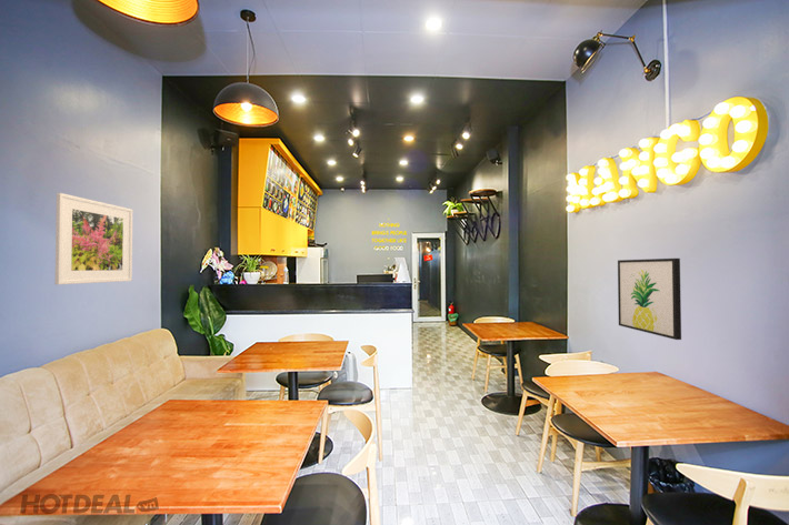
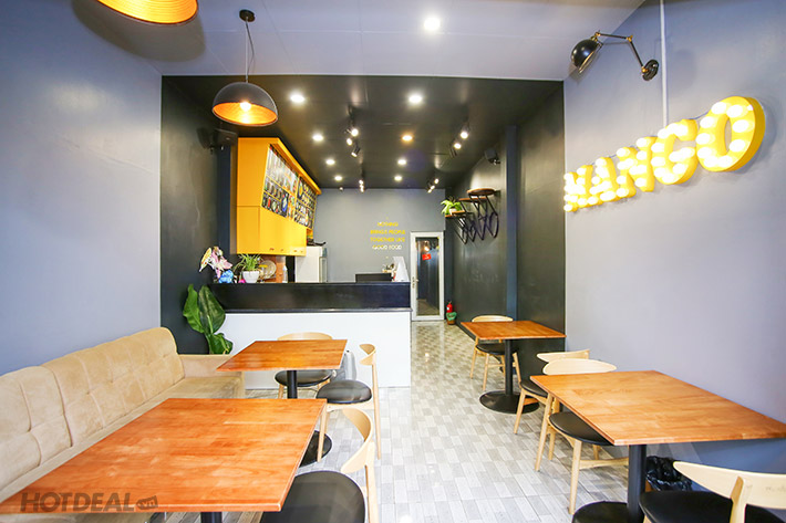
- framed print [54,192,133,285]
- wall art [617,258,682,341]
